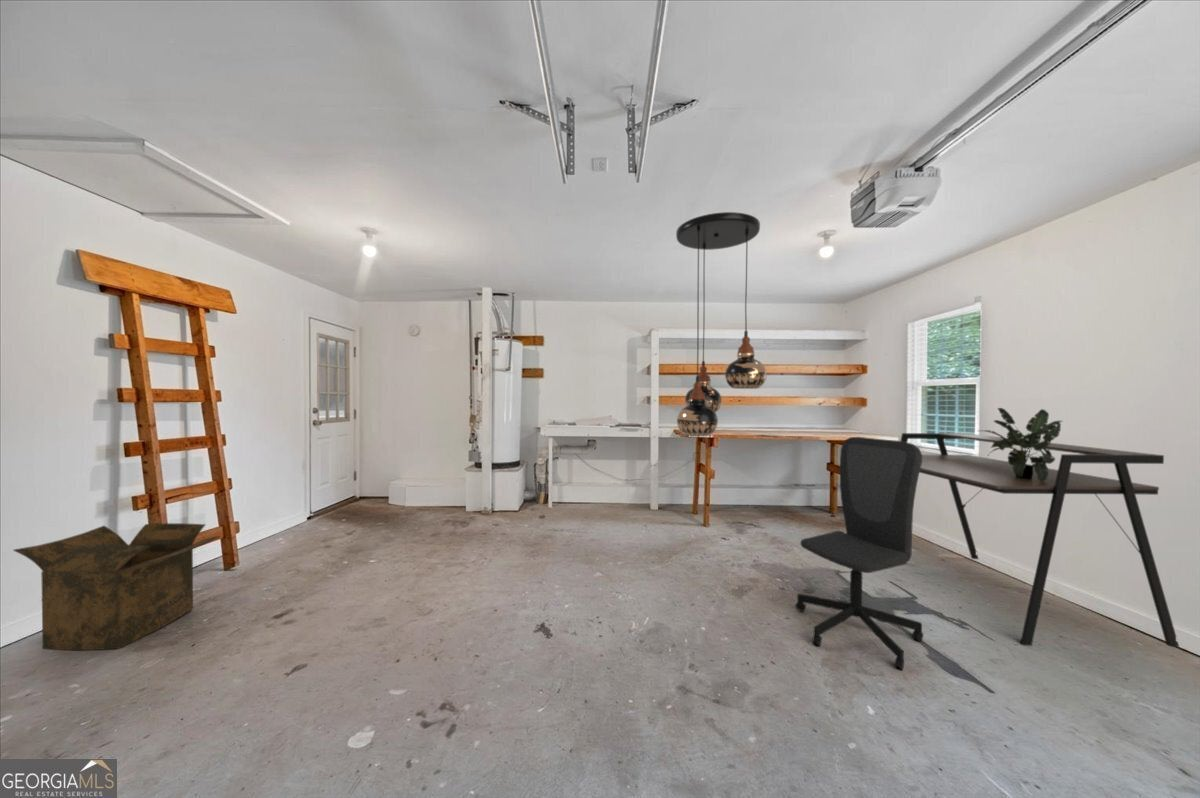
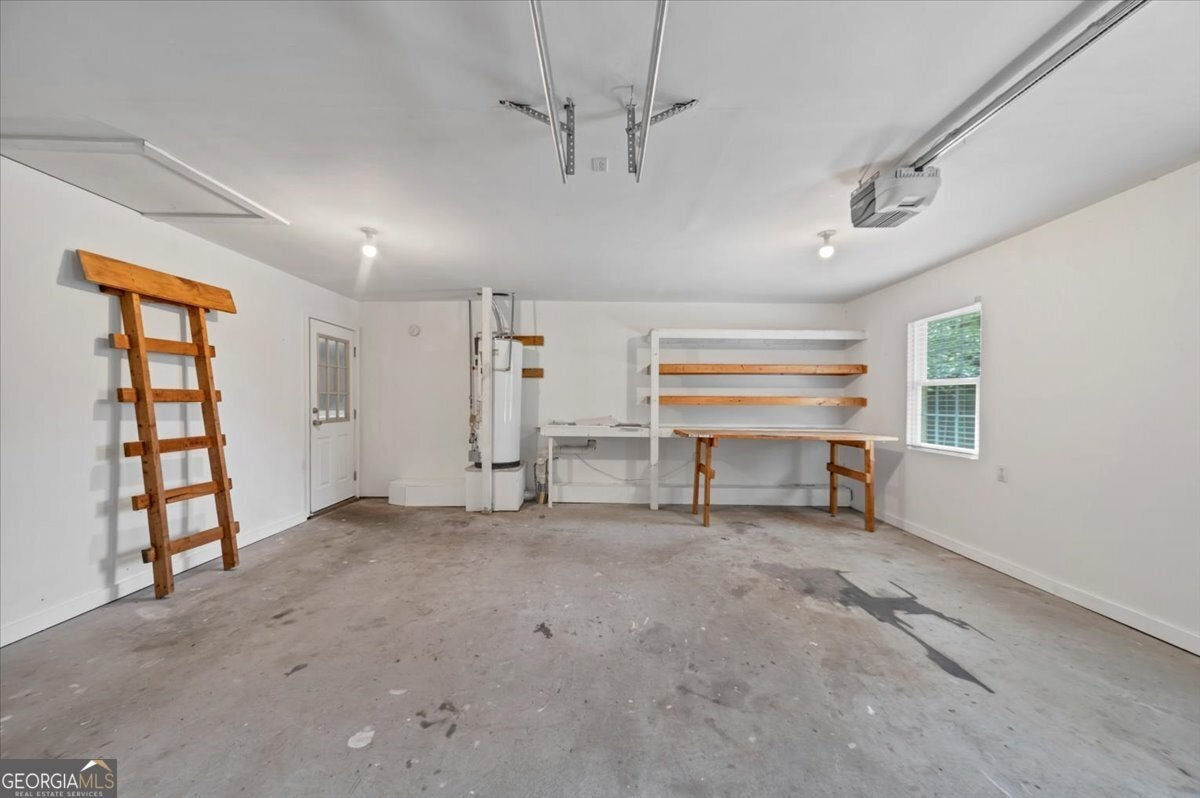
- office chair [794,436,924,671]
- desk [900,432,1180,648]
- cardboard box [12,522,222,651]
- light fixture [675,211,768,437]
- potted plant [978,407,1064,481]
